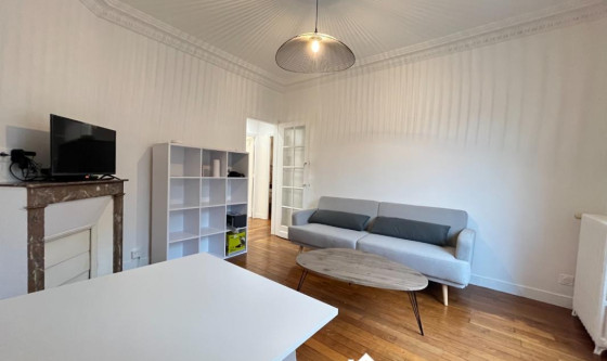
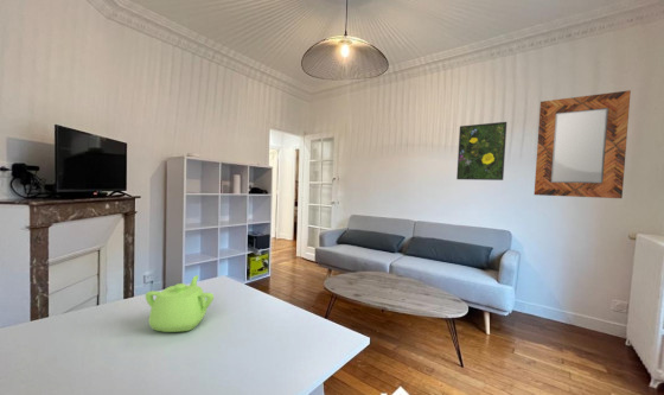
+ home mirror [534,89,632,199]
+ teapot [145,274,215,333]
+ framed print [455,121,507,181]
